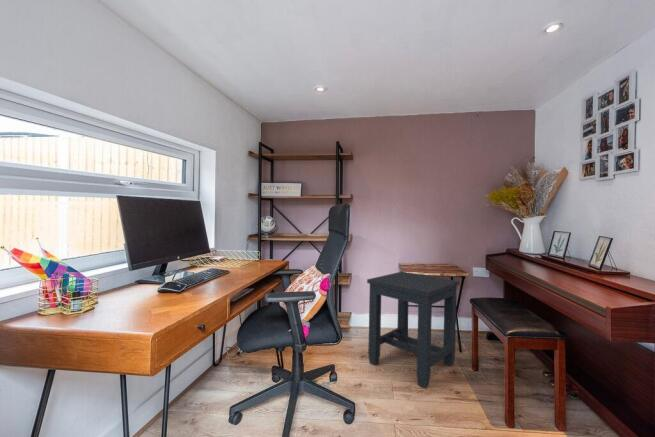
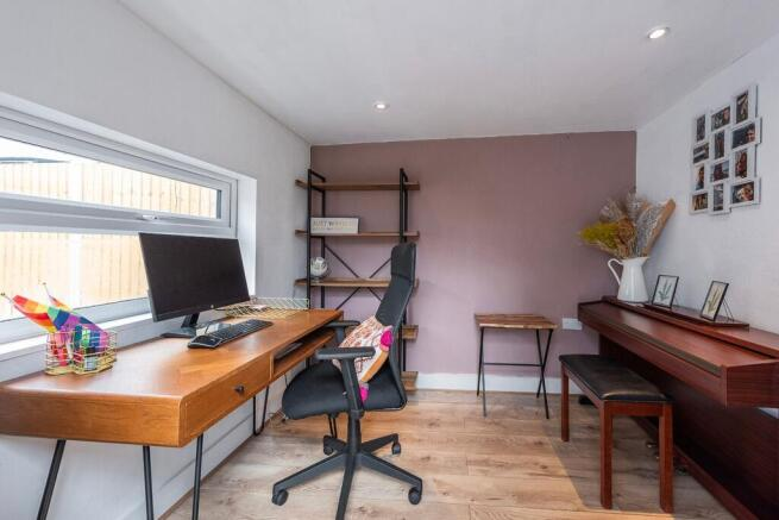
- side table [366,271,460,389]
